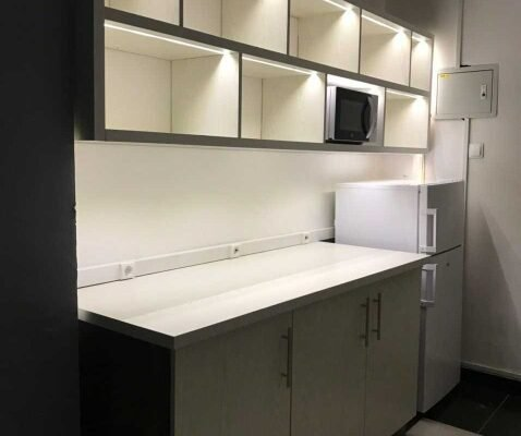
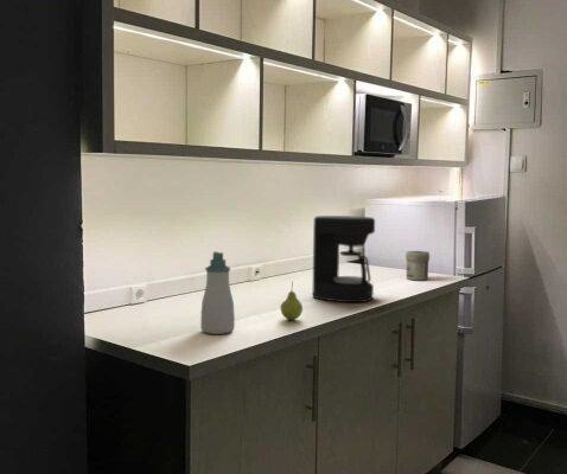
+ jar [404,250,431,282]
+ fruit [279,281,304,321]
+ soap bottle [199,250,236,335]
+ coffee maker [311,214,376,303]
